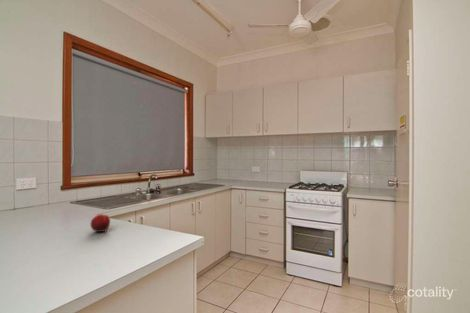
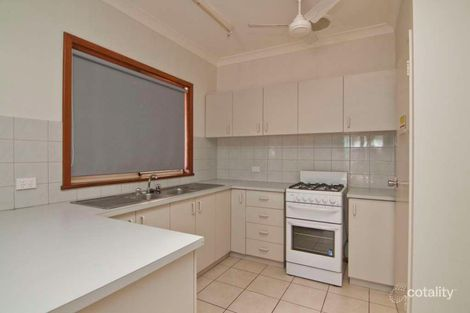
- fruit [89,213,111,233]
